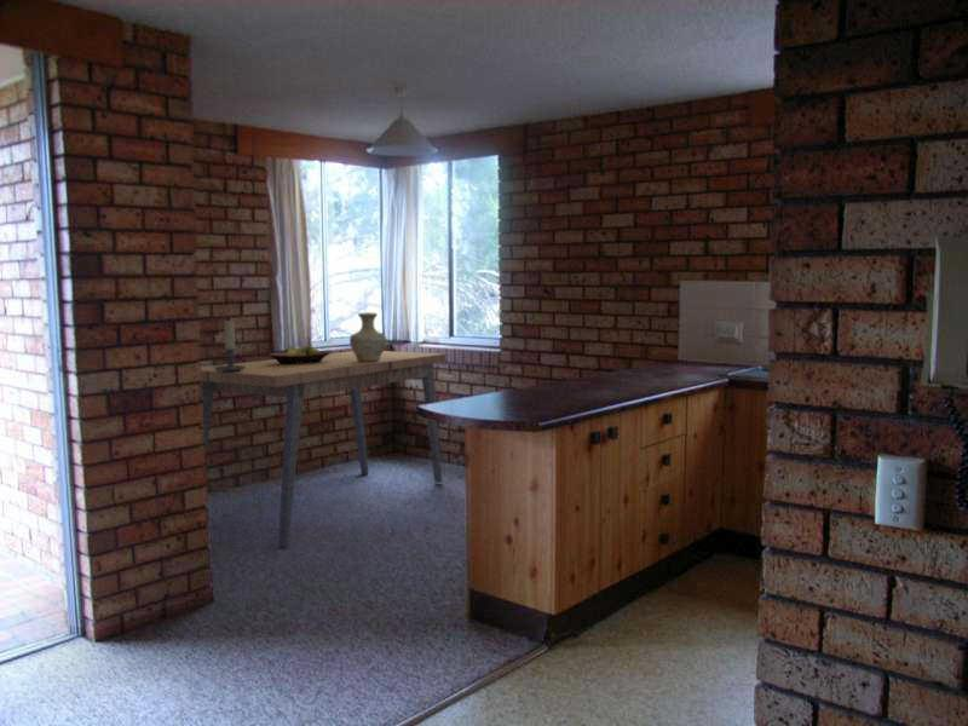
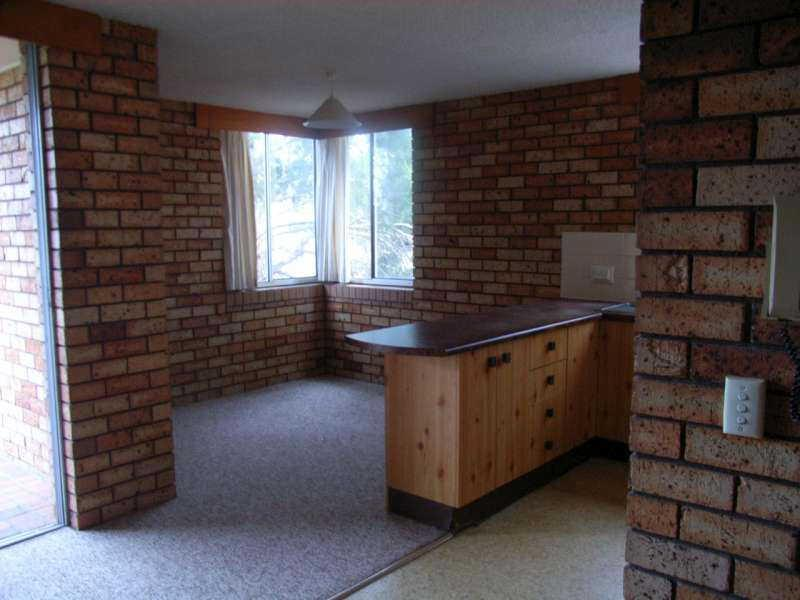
- vase [348,311,387,362]
- dining table [200,350,446,547]
- candle holder [213,318,246,373]
- fruit bowl [269,344,332,364]
